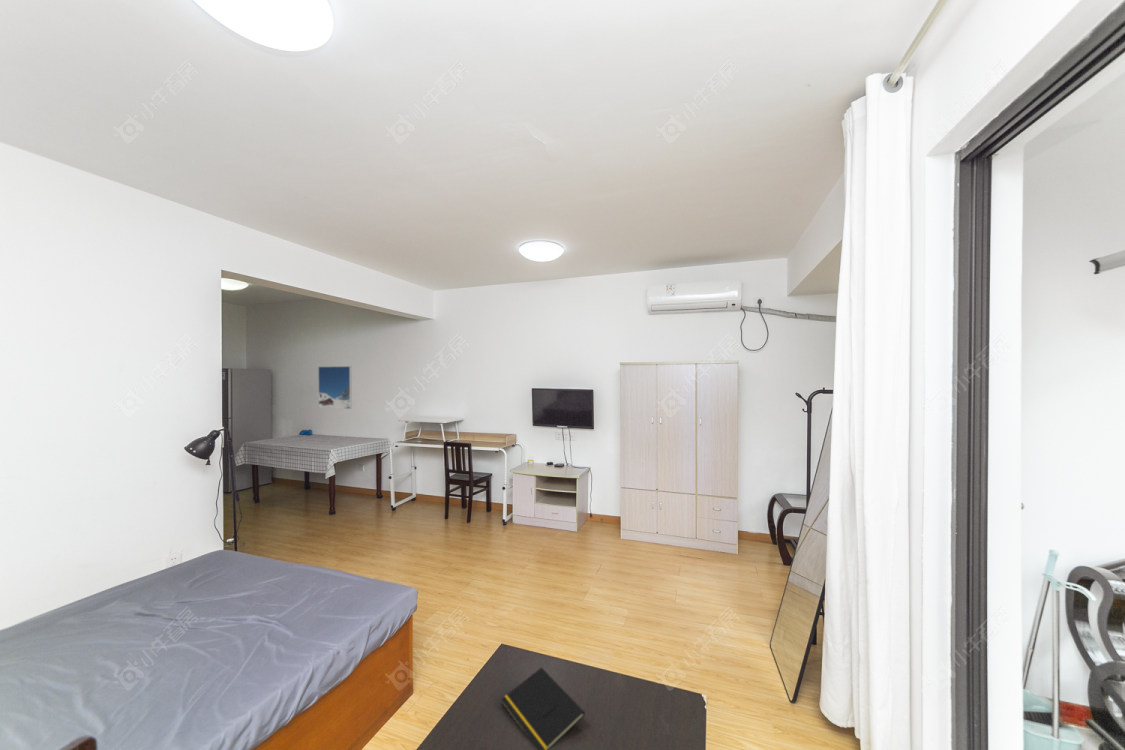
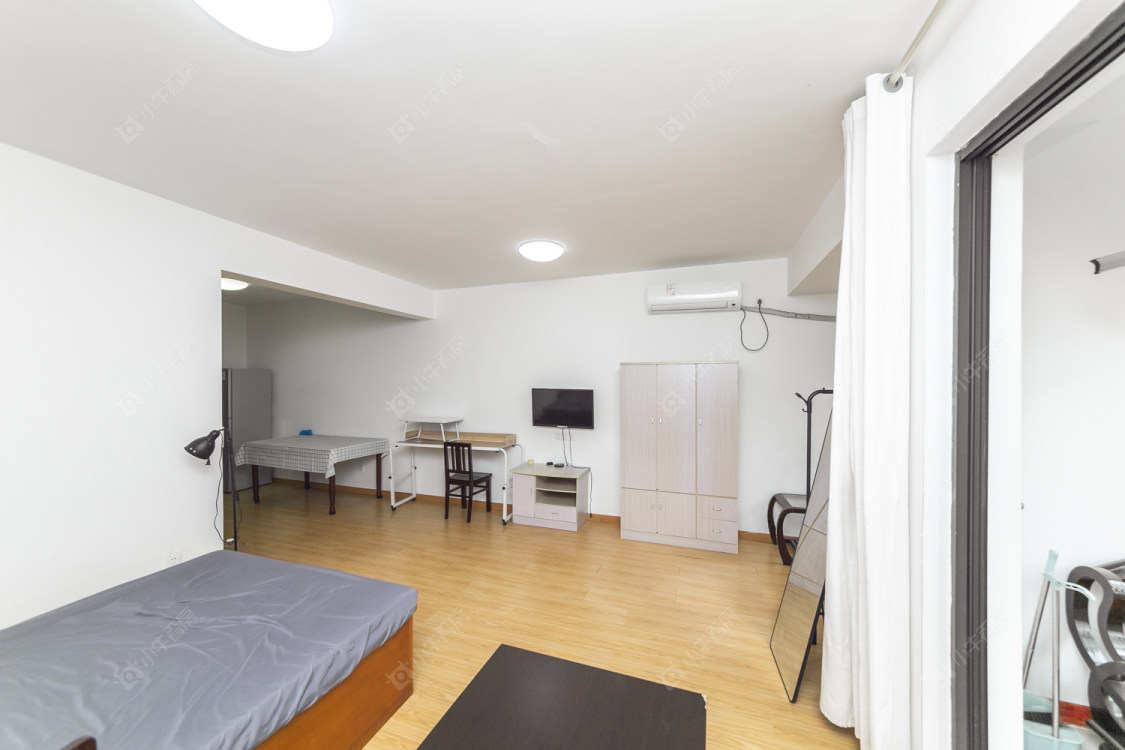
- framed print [317,365,353,410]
- notepad [500,666,586,750]
